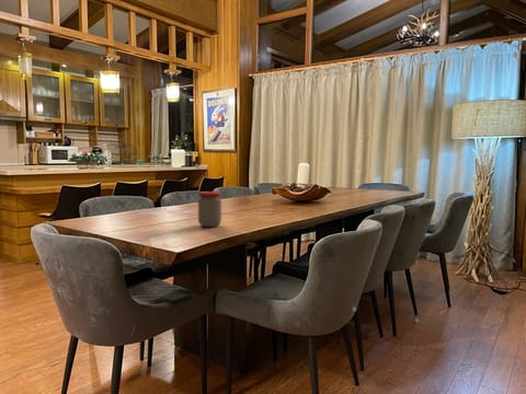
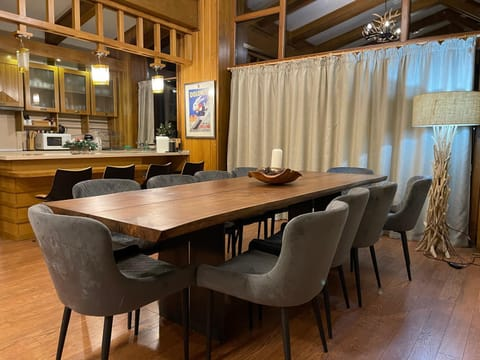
- jar [197,190,222,228]
